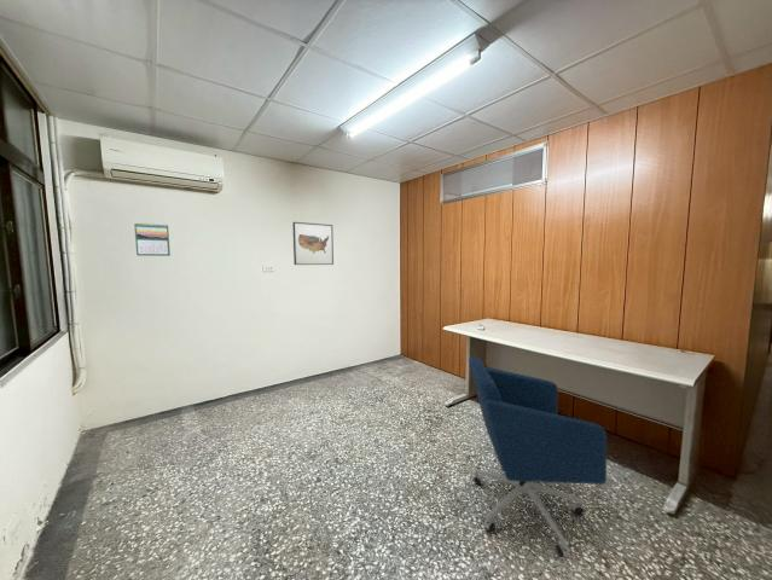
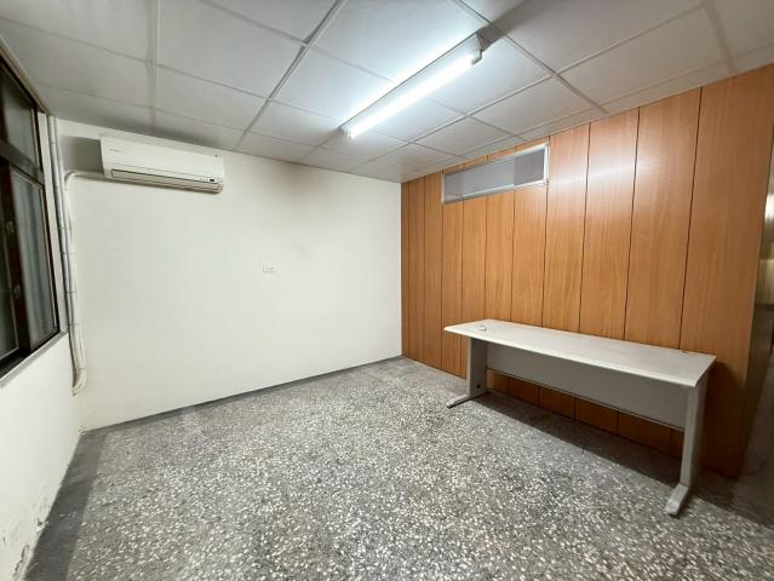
- office chair [468,355,608,558]
- calendar [133,221,172,257]
- wall art [291,221,335,266]
